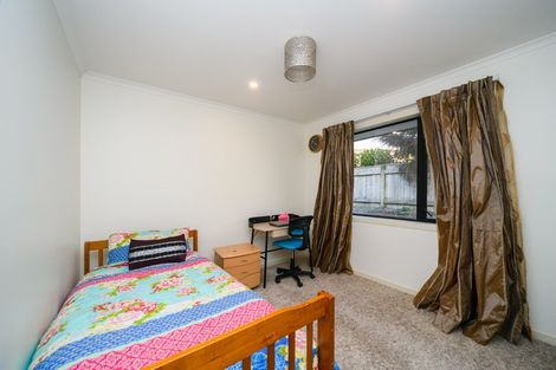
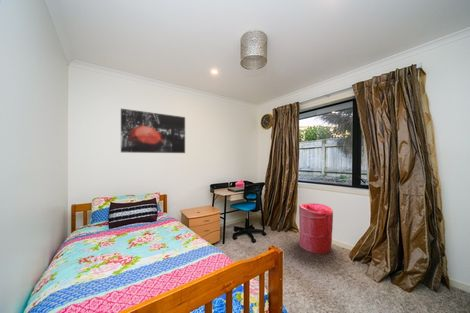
+ laundry hamper [298,202,334,255]
+ wall art [120,108,186,154]
